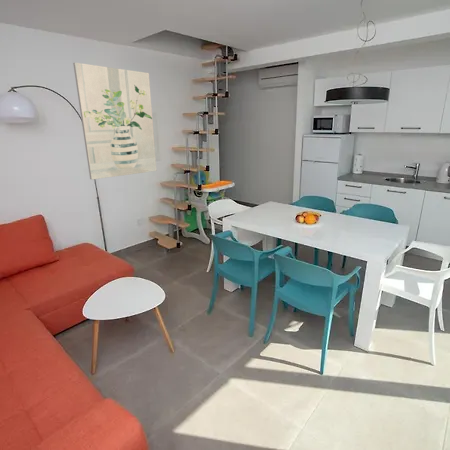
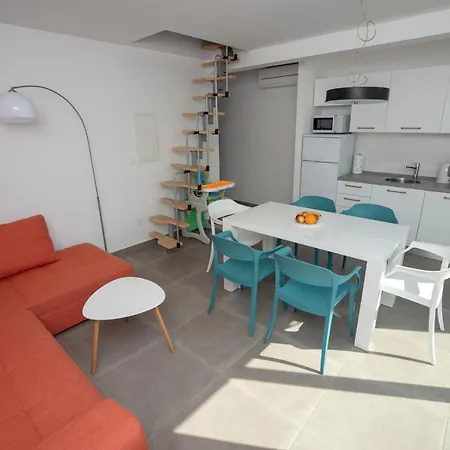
- wall art [72,62,158,180]
